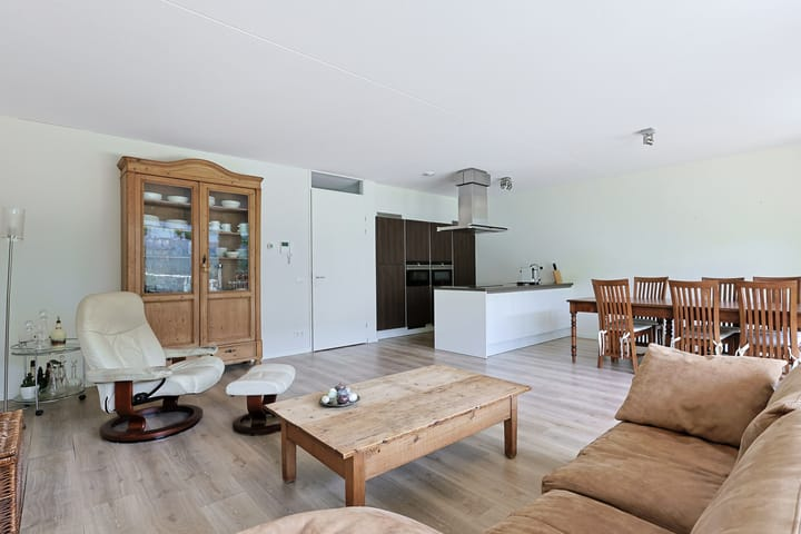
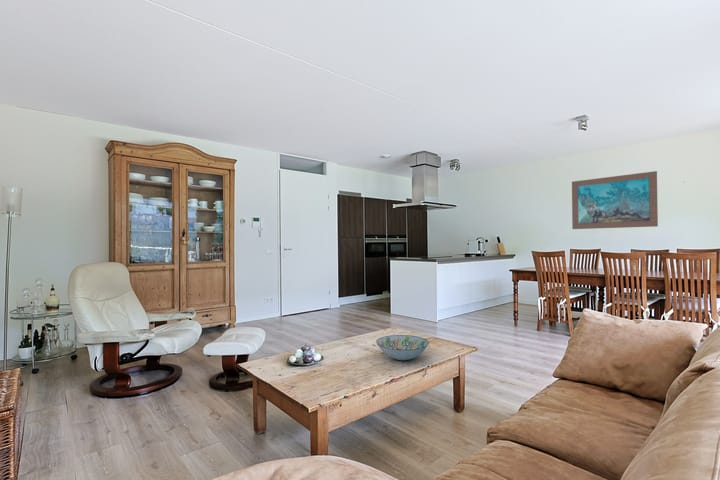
+ decorative bowl [375,334,430,361]
+ wall art [571,170,659,230]
